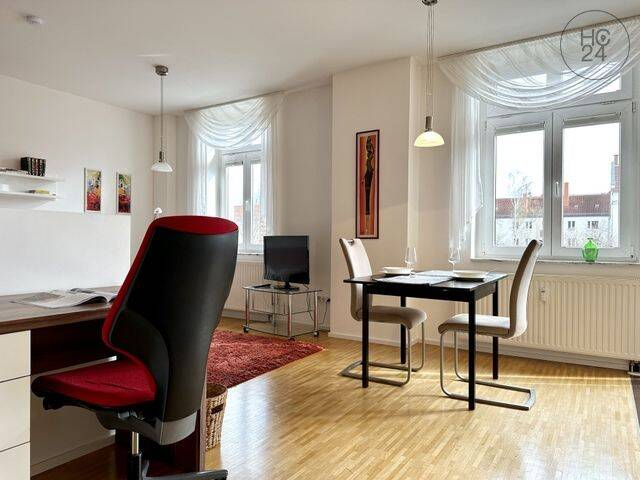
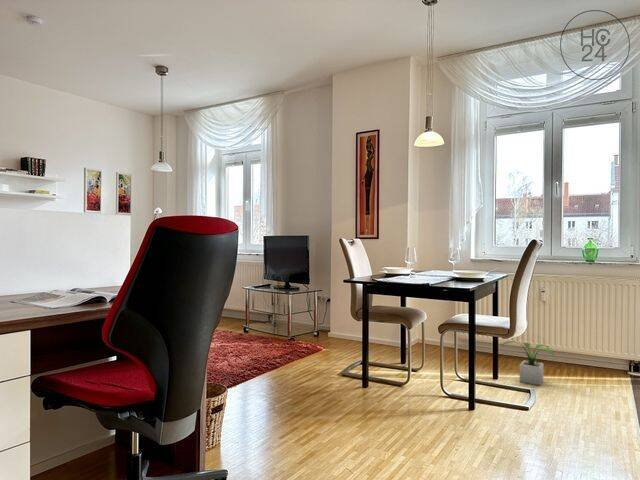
+ potted plant [501,340,555,386]
